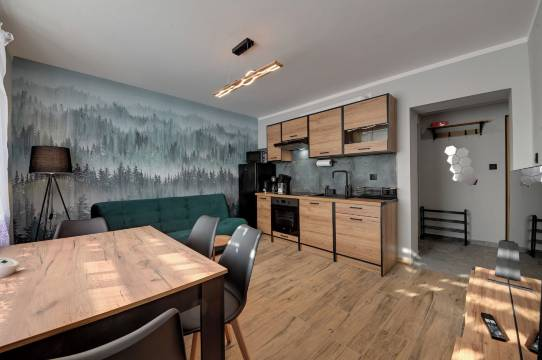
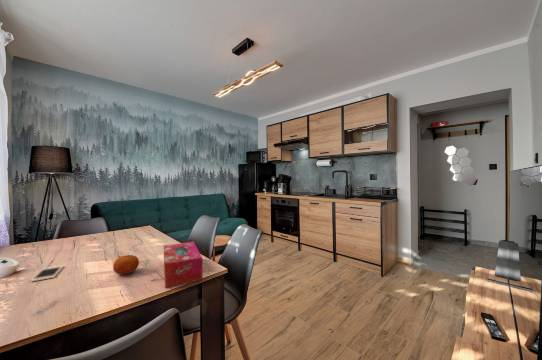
+ fruit [112,254,140,275]
+ tissue box [163,241,204,289]
+ cell phone [30,264,65,283]
